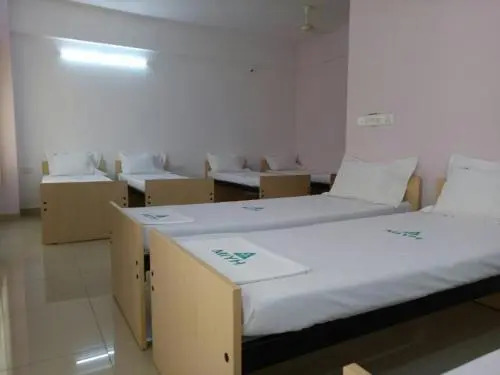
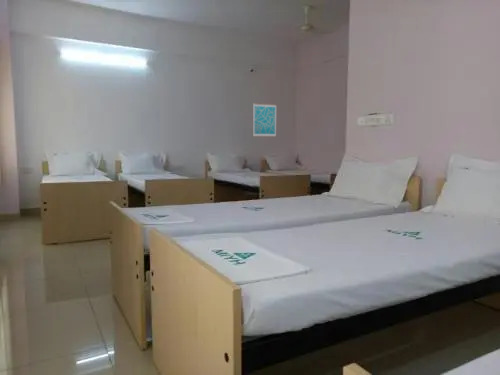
+ wall art [252,102,277,138]
